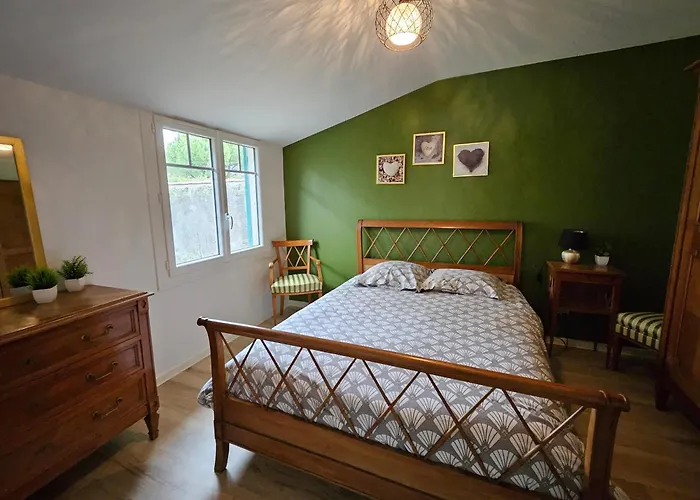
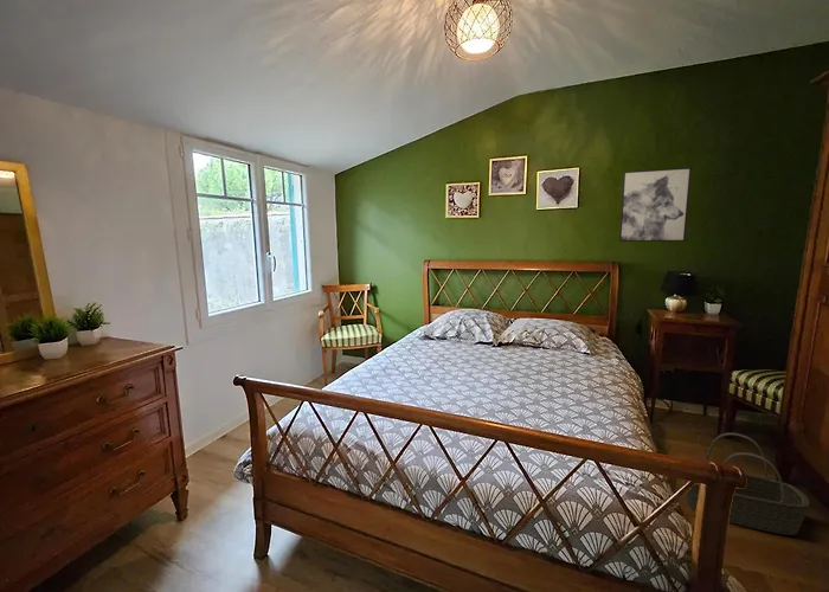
+ basket [683,432,810,536]
+ wall art [618,167,693,243]
